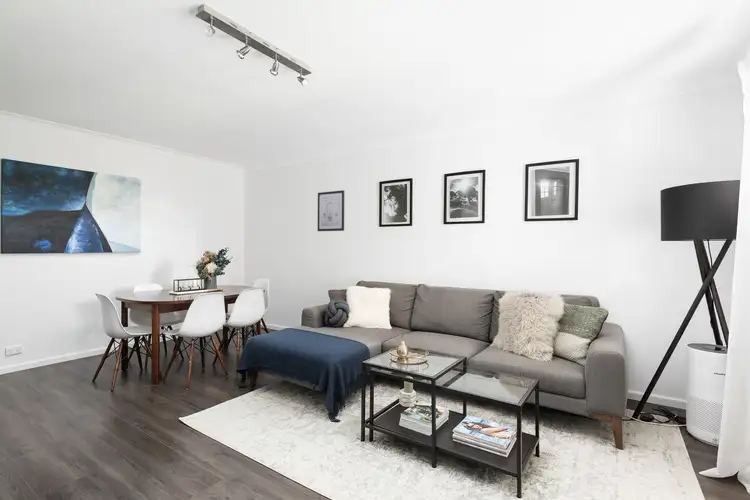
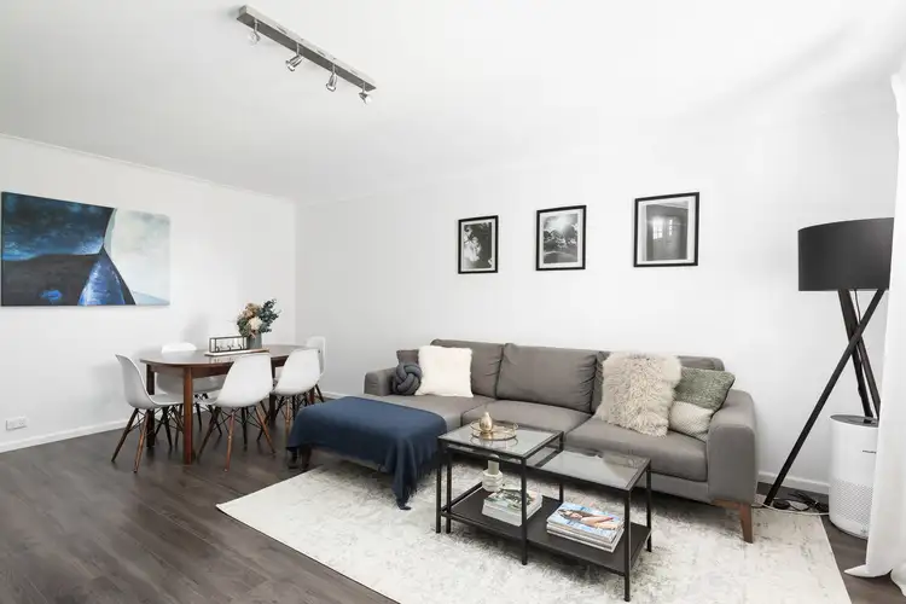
- wall art [317,189,345,232]
